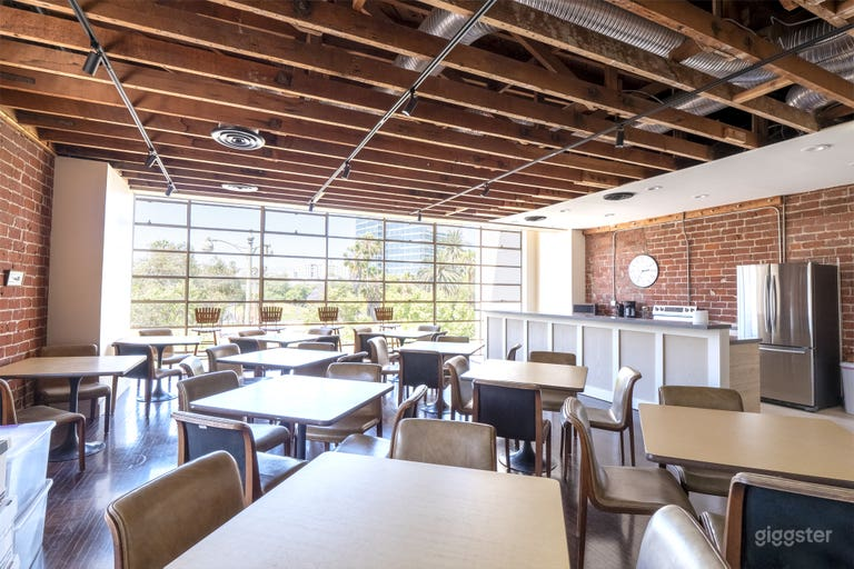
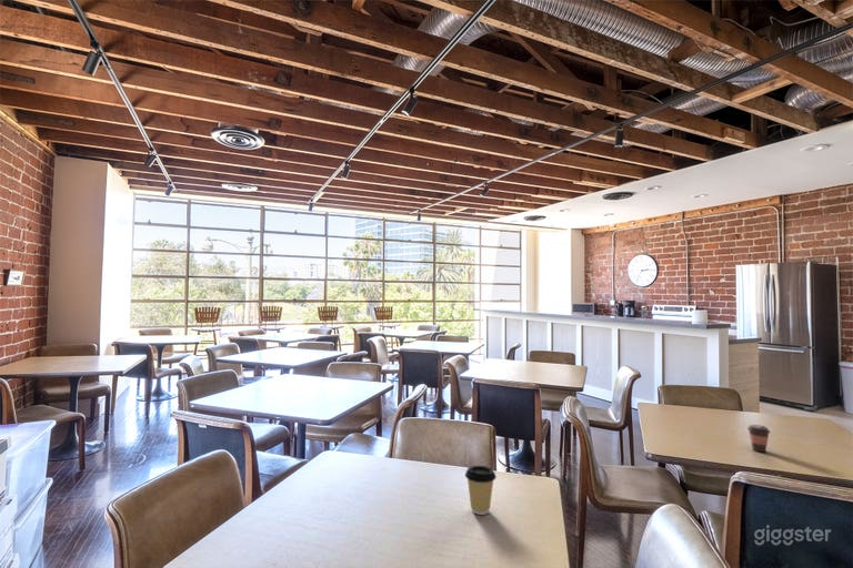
+ coffee cup [746,424,772,454]
+ coffee cup [464,465,498,516]
